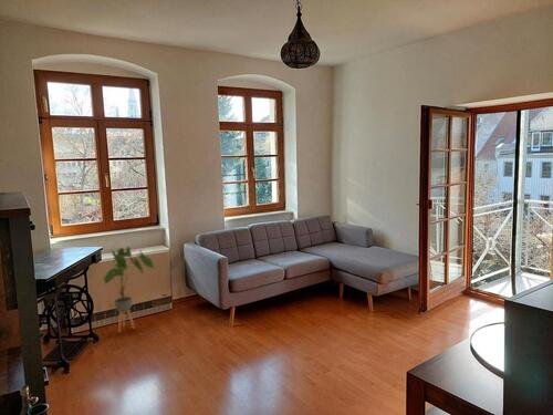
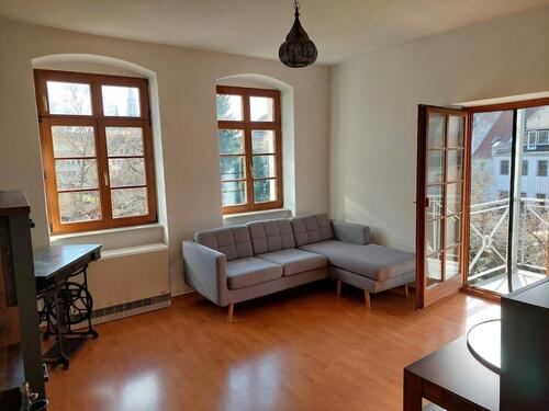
- house plant [102,246,155,334]
